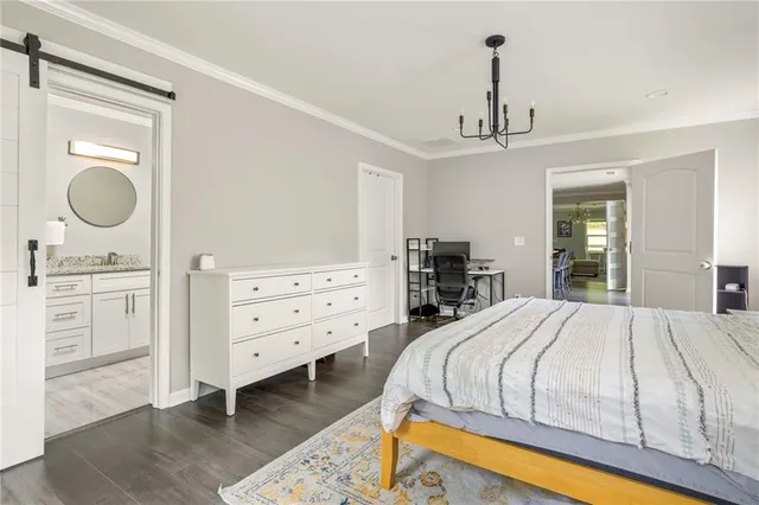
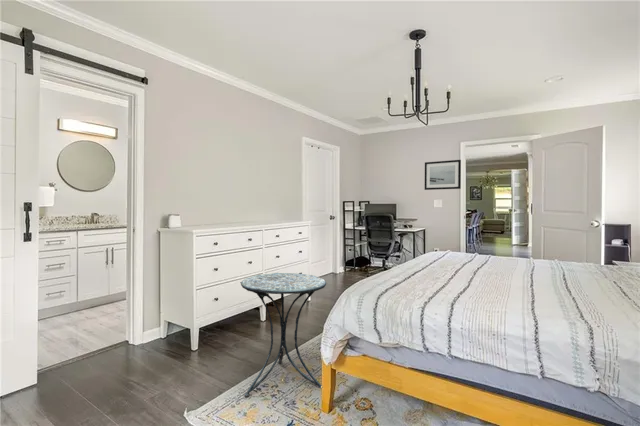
+ side table [239,272,327,398]
+ wall art [424,159,462,191]
